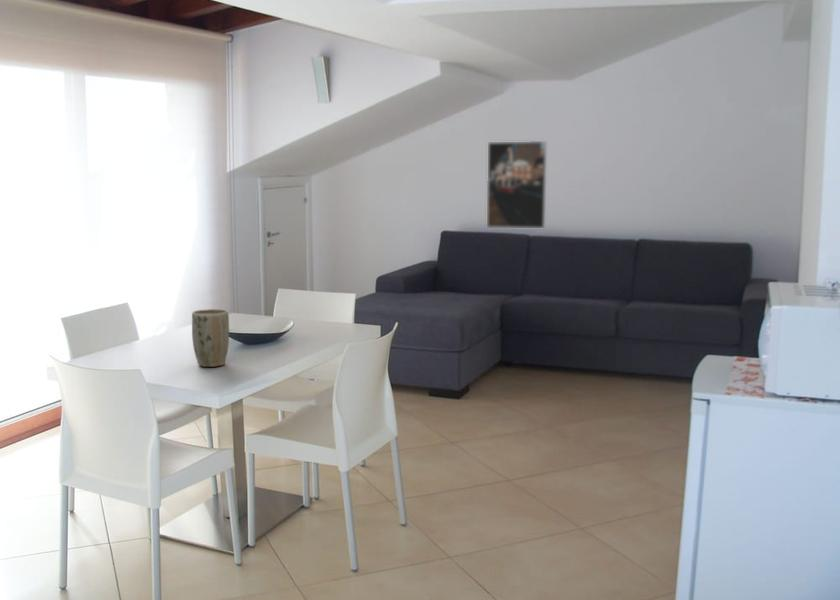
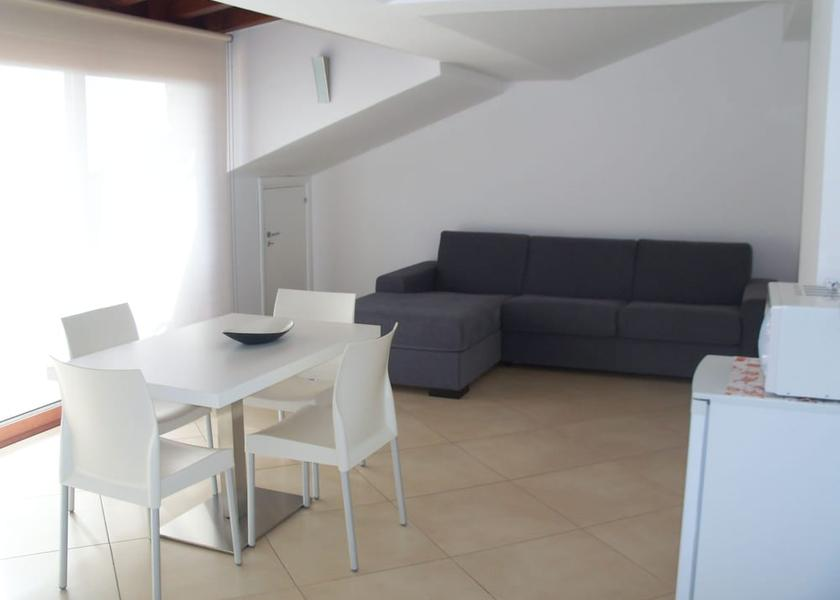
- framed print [486,140,548,229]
- plant pot [191,308,230,368]
